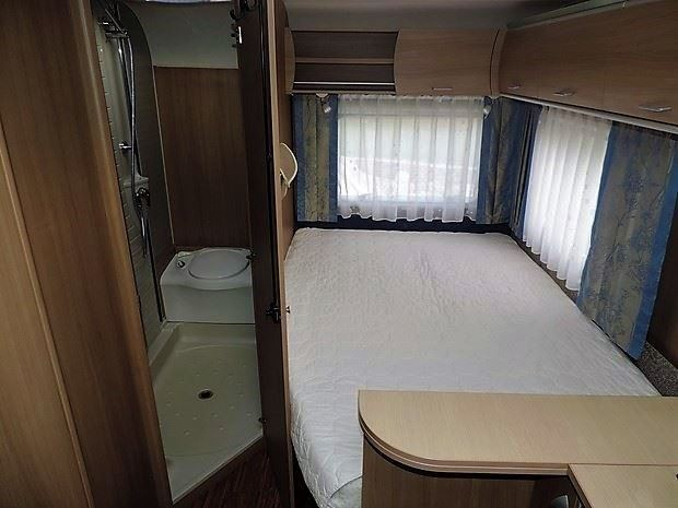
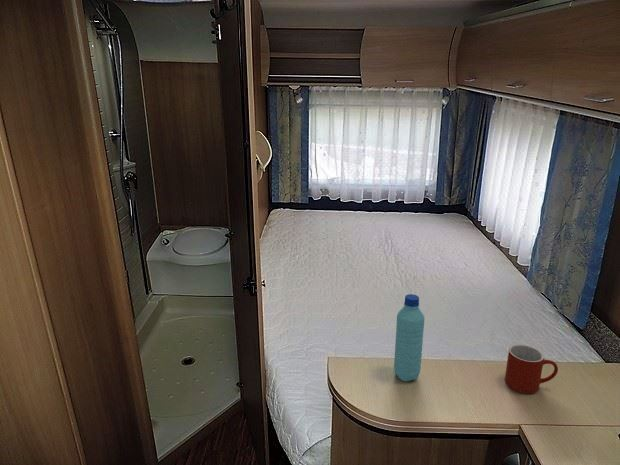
+ mug [504,344,559,394]
+ water bottle [393,293,426,382]
